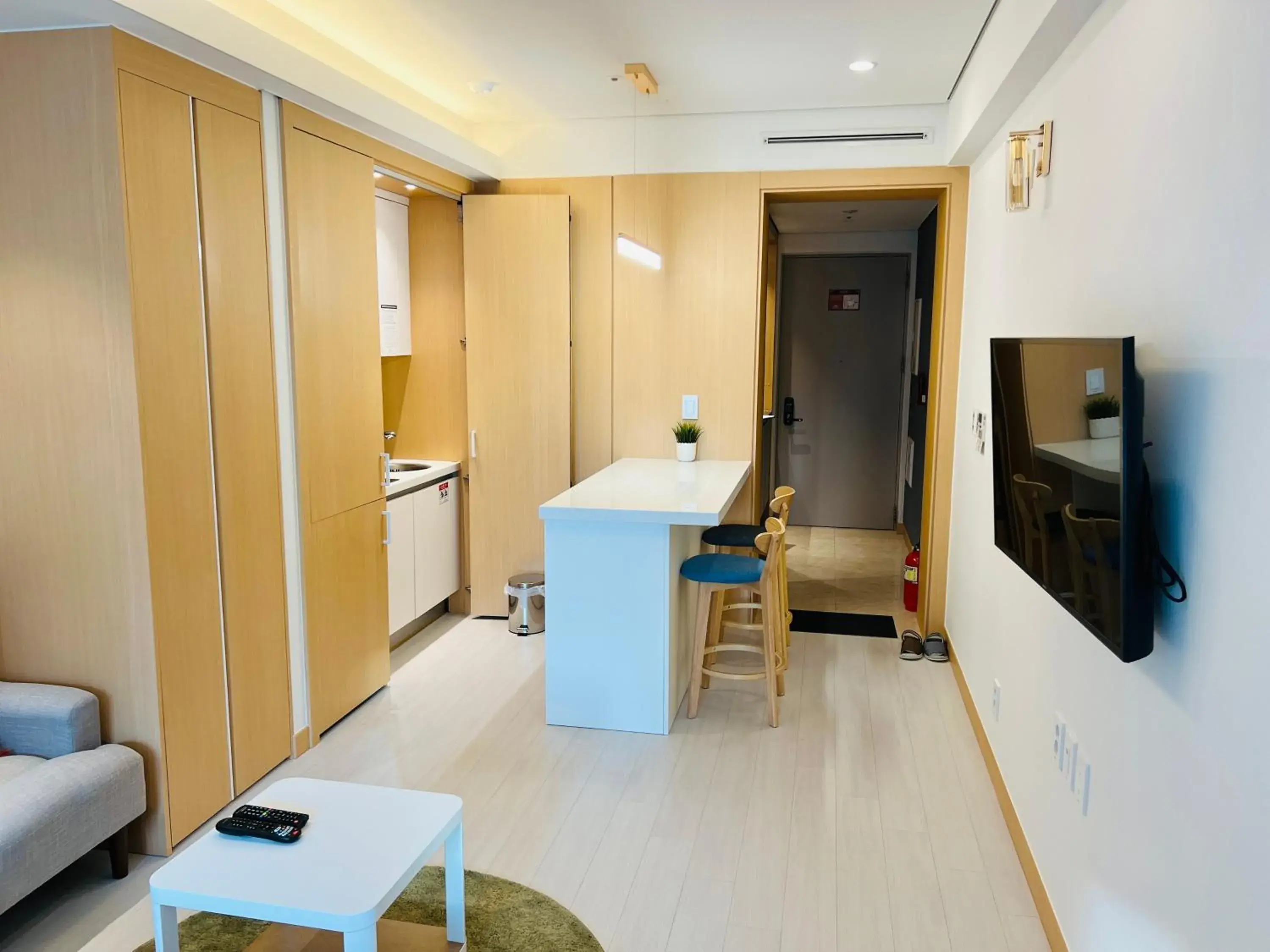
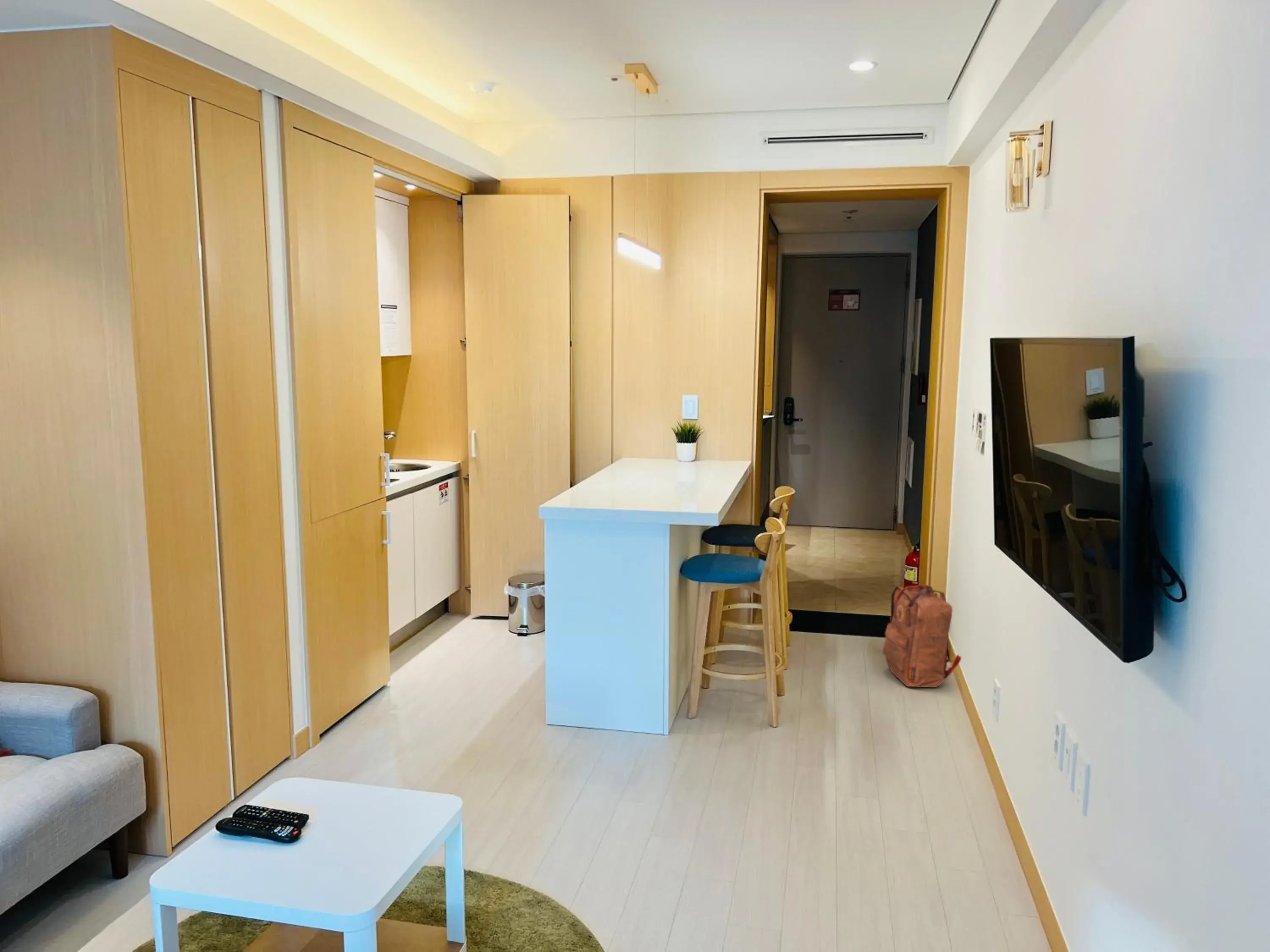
+ backpack [882,584,962,688]
